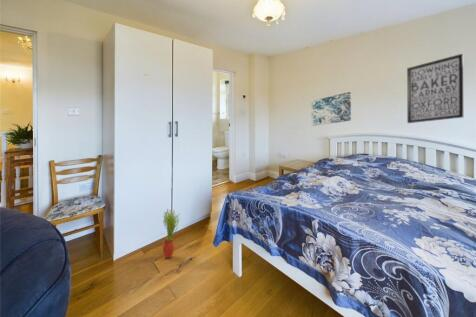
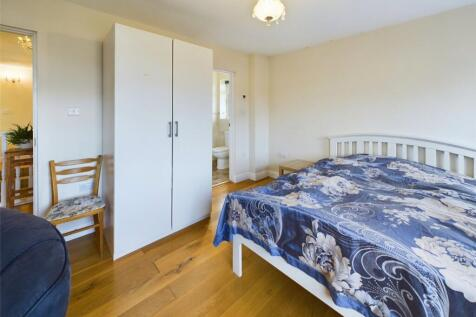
- wall art [310,91,352,127]
- potted plant [162,208,181,259]
- wall art [406,53,464,124]
